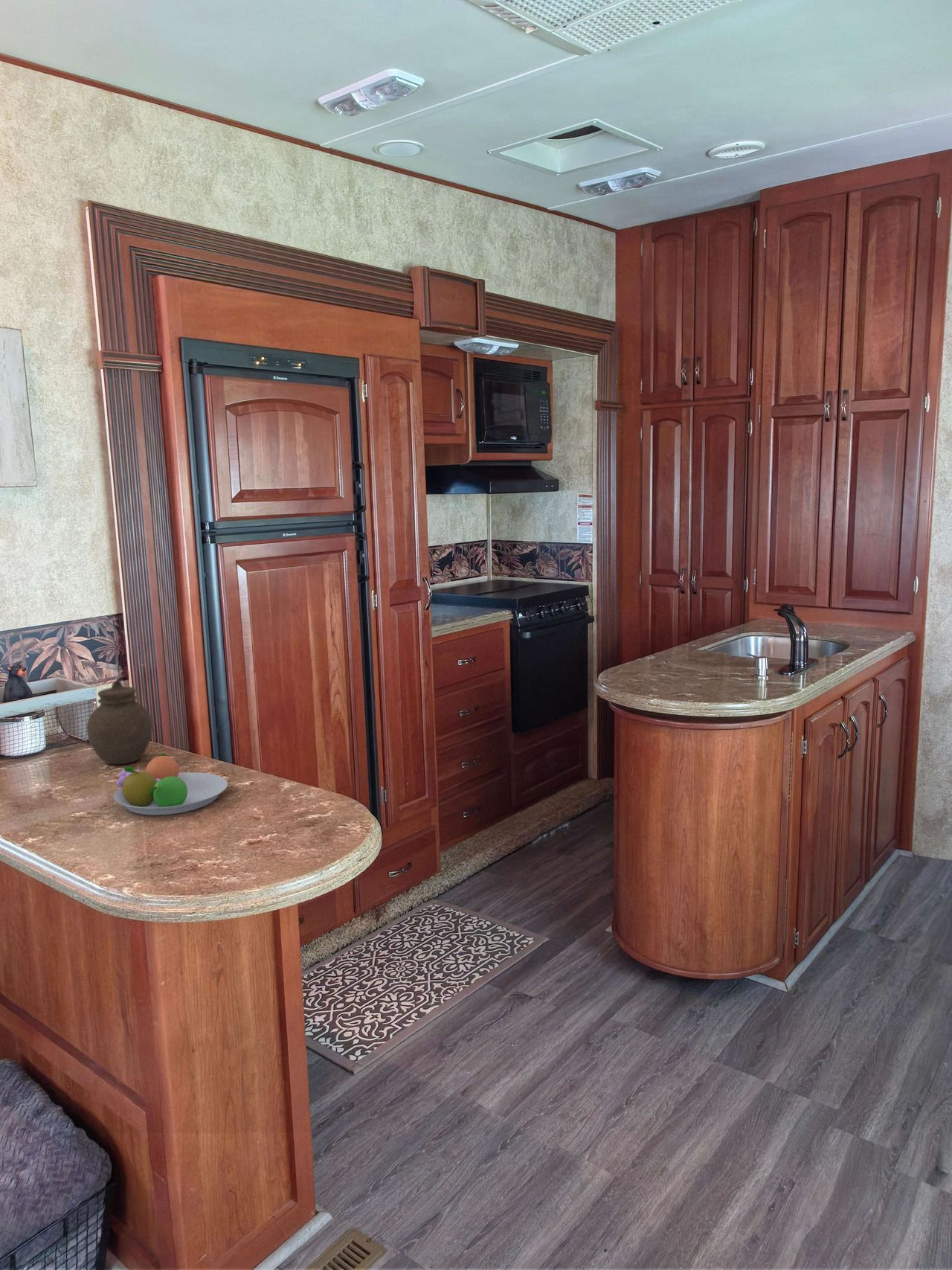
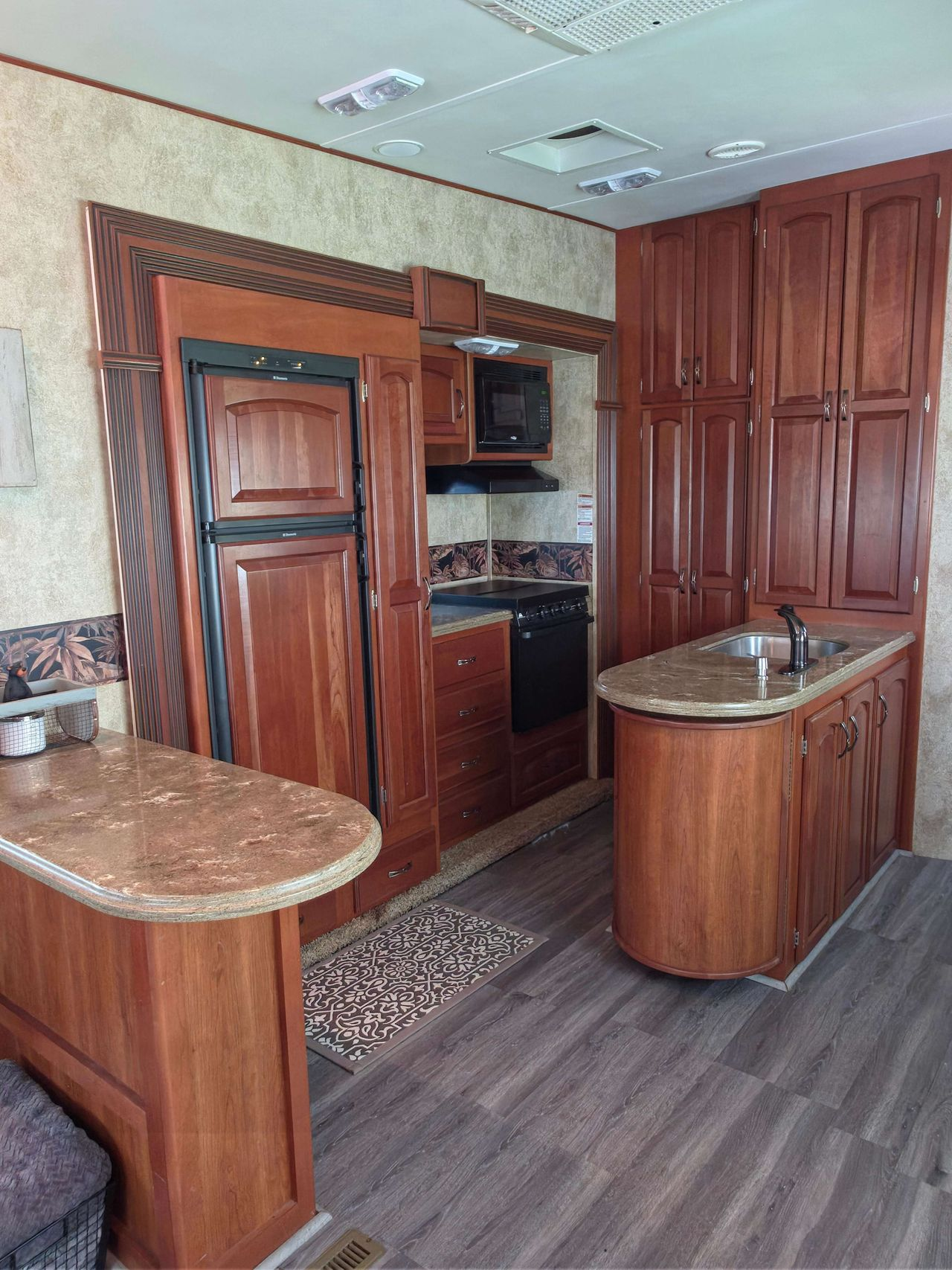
- fruit bowl [113,753,228,816]
- jar [86,680,153,765]
